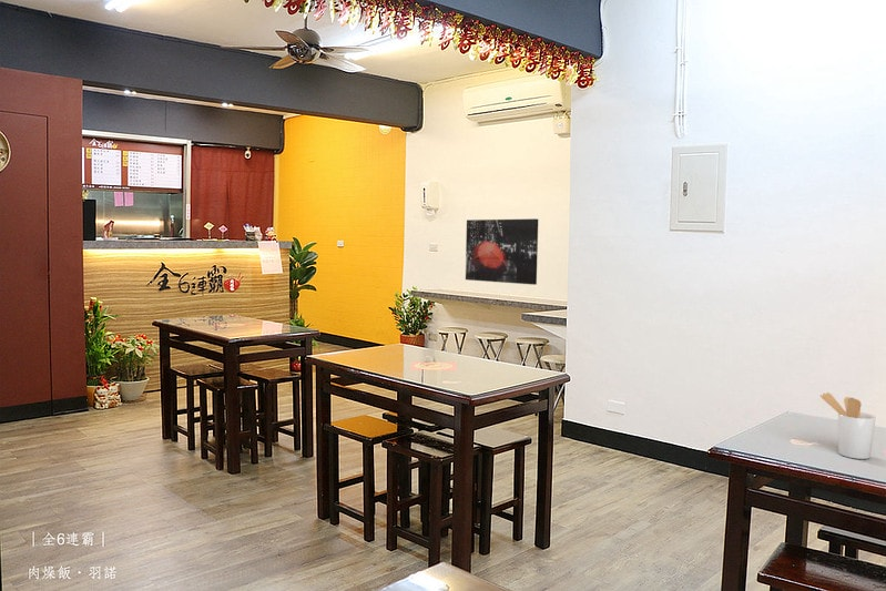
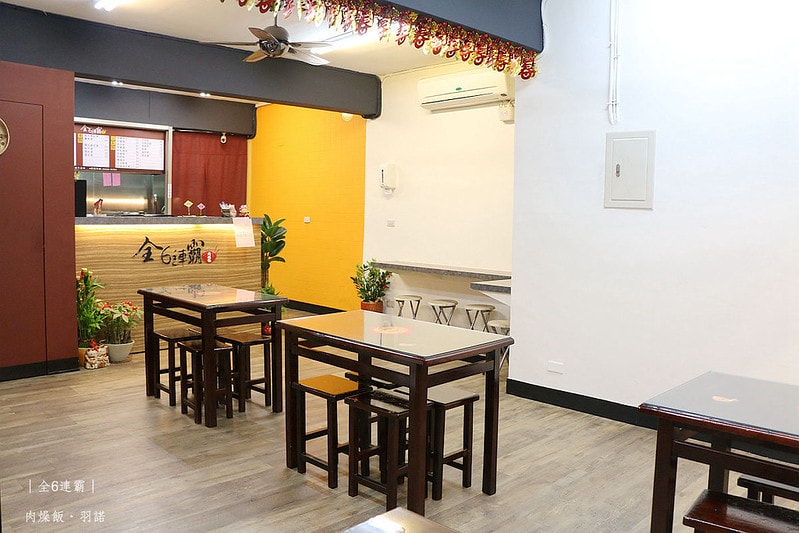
- utensil holder [819,391,877,460]
- wall art [465,217,539,286]
